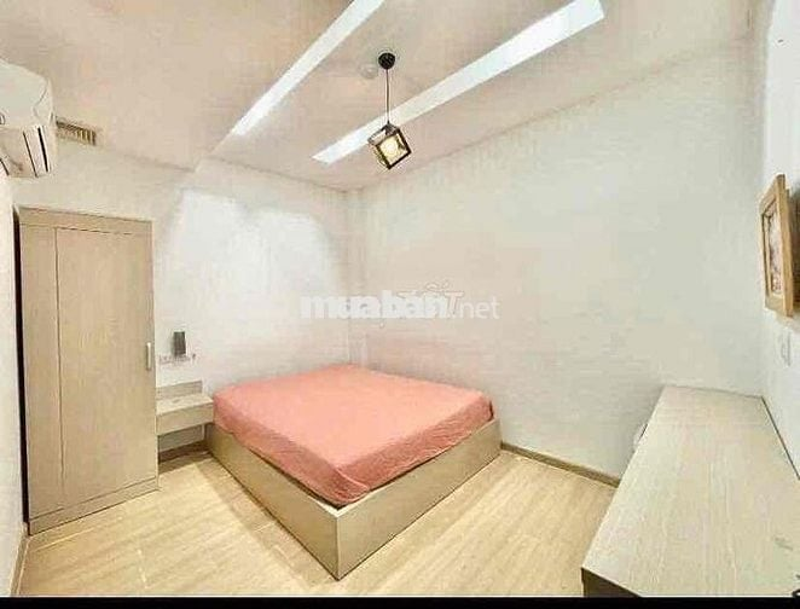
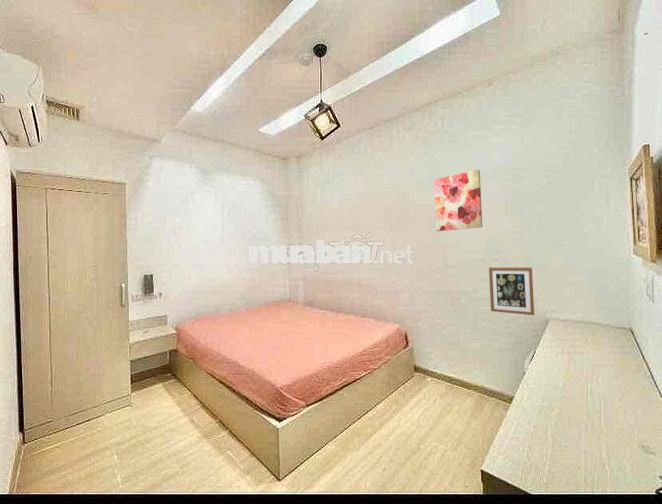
+ wall art [433,169,483,232]
+ wall art [488,267,535,316]
